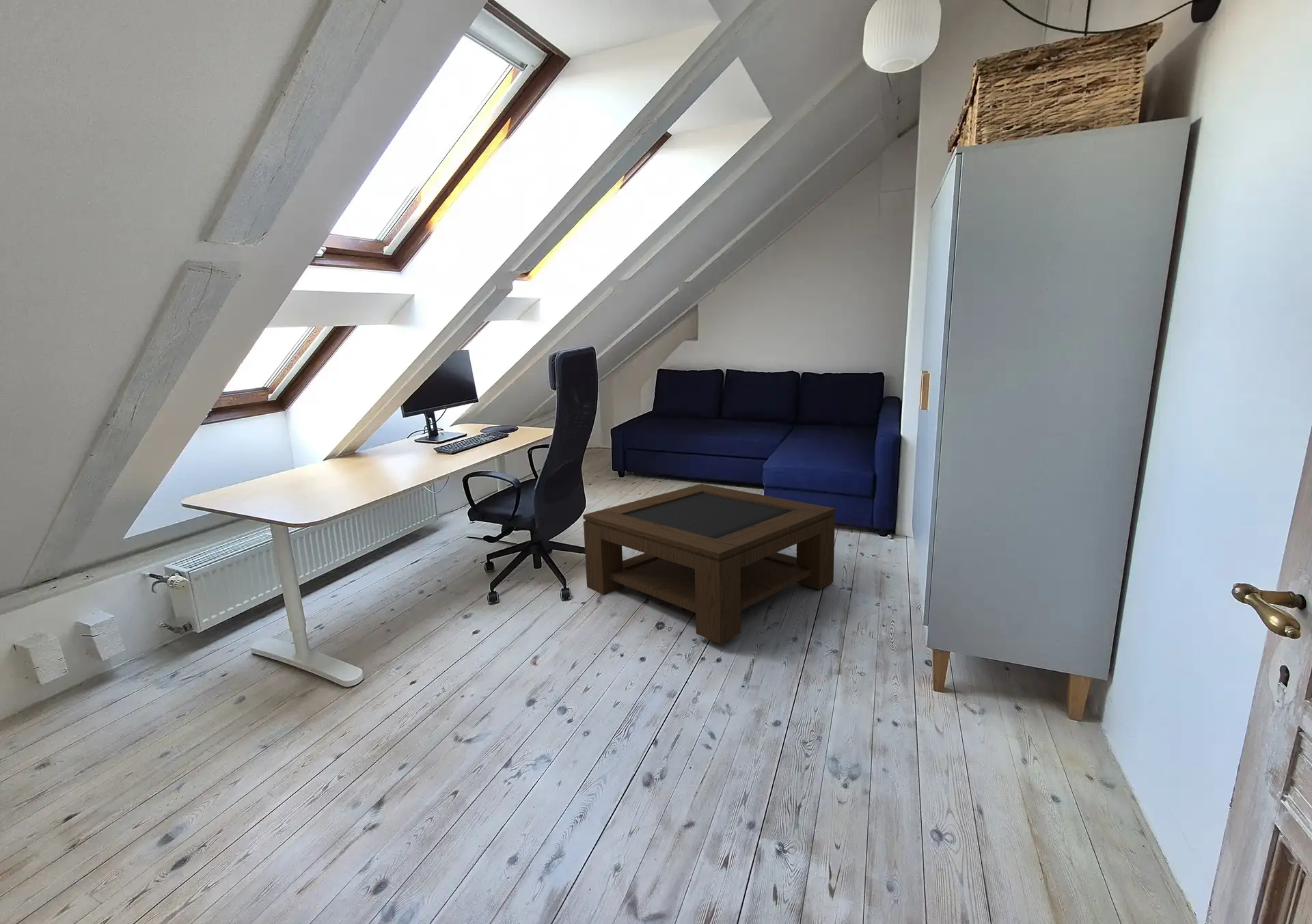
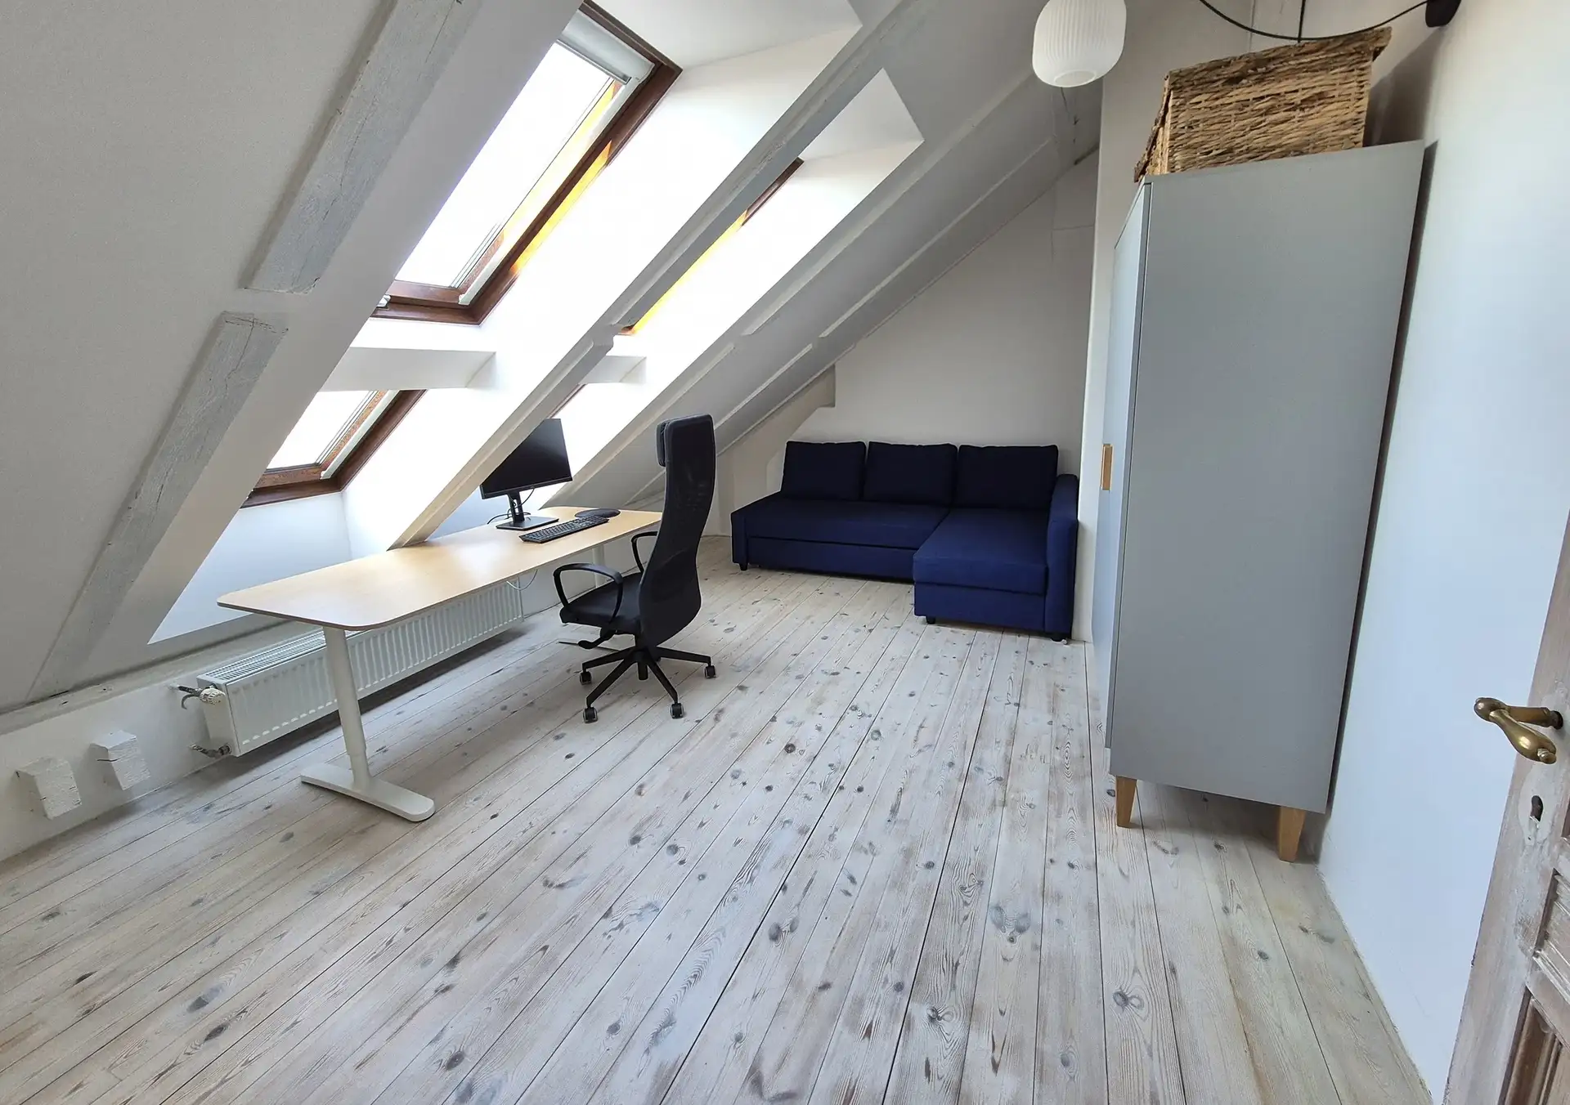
- coffee table [582,483,836,644]
